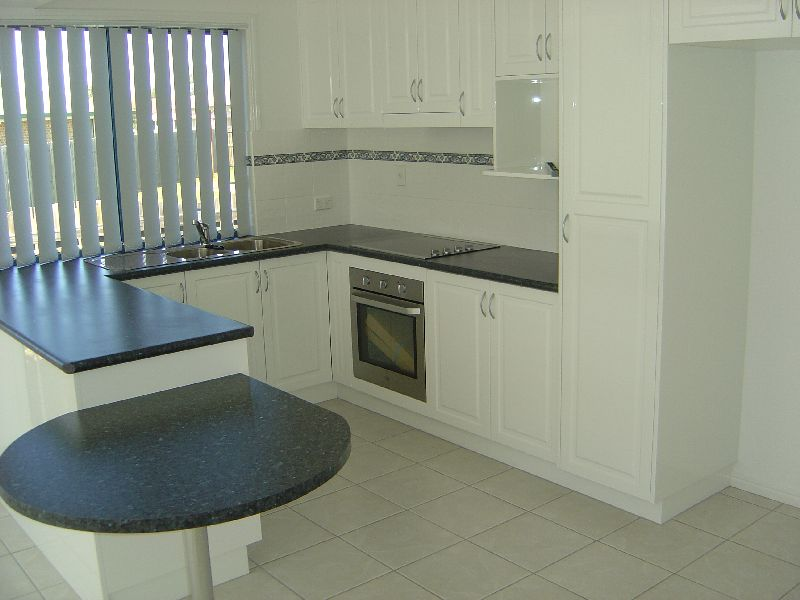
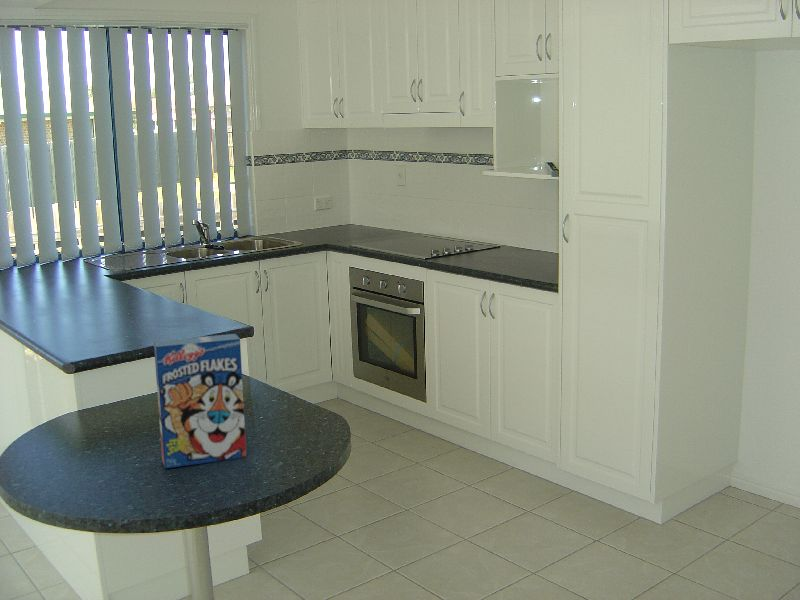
+ cereal box [153,333,247,469]
